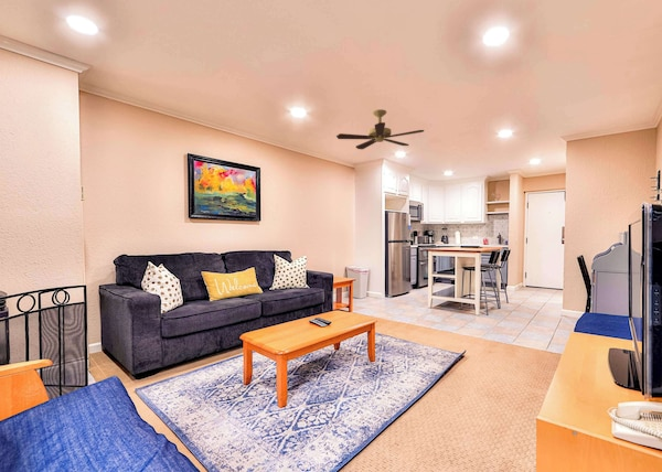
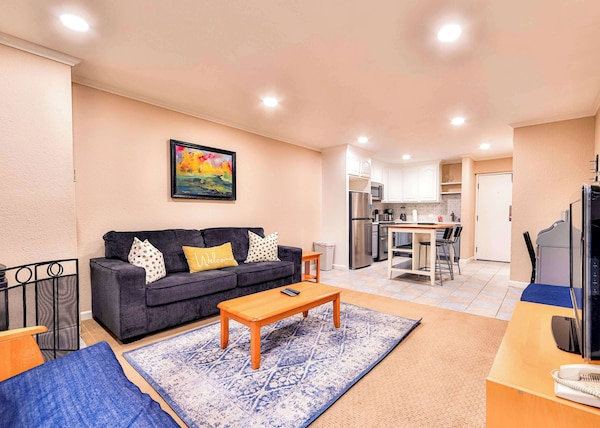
- ceiling fan [335,108,425,150]
